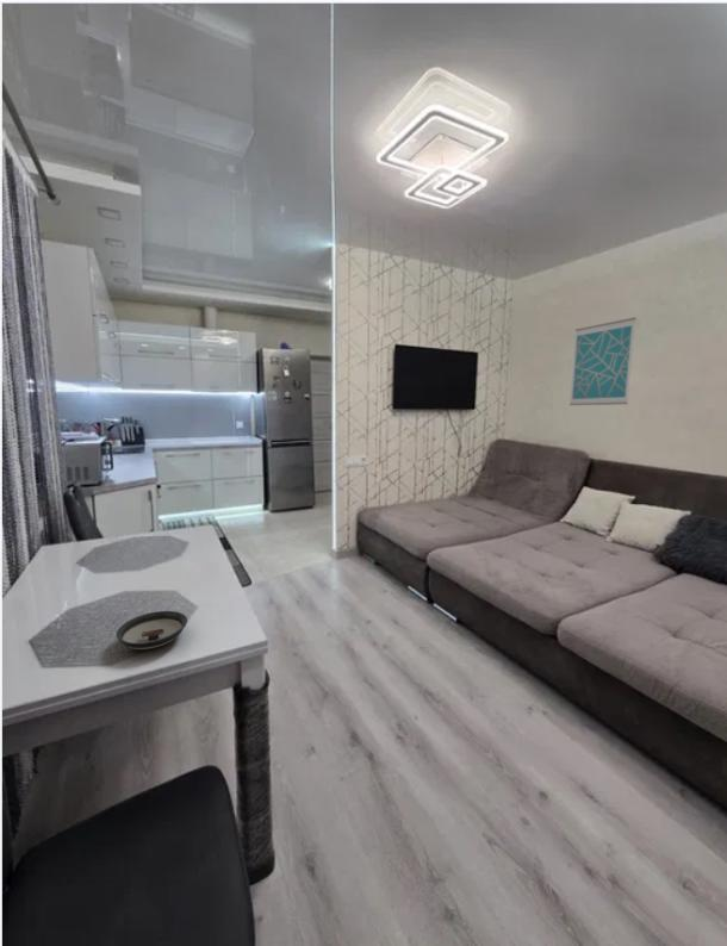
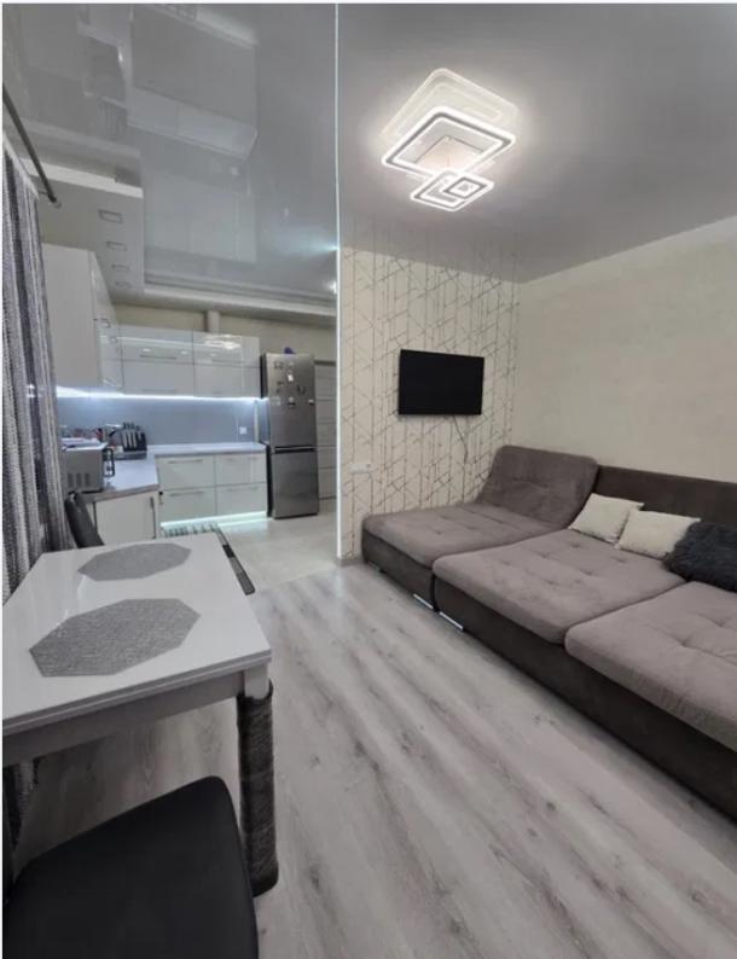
- saucer [116,610,188,651]
- wall art [568,316,638,406]
